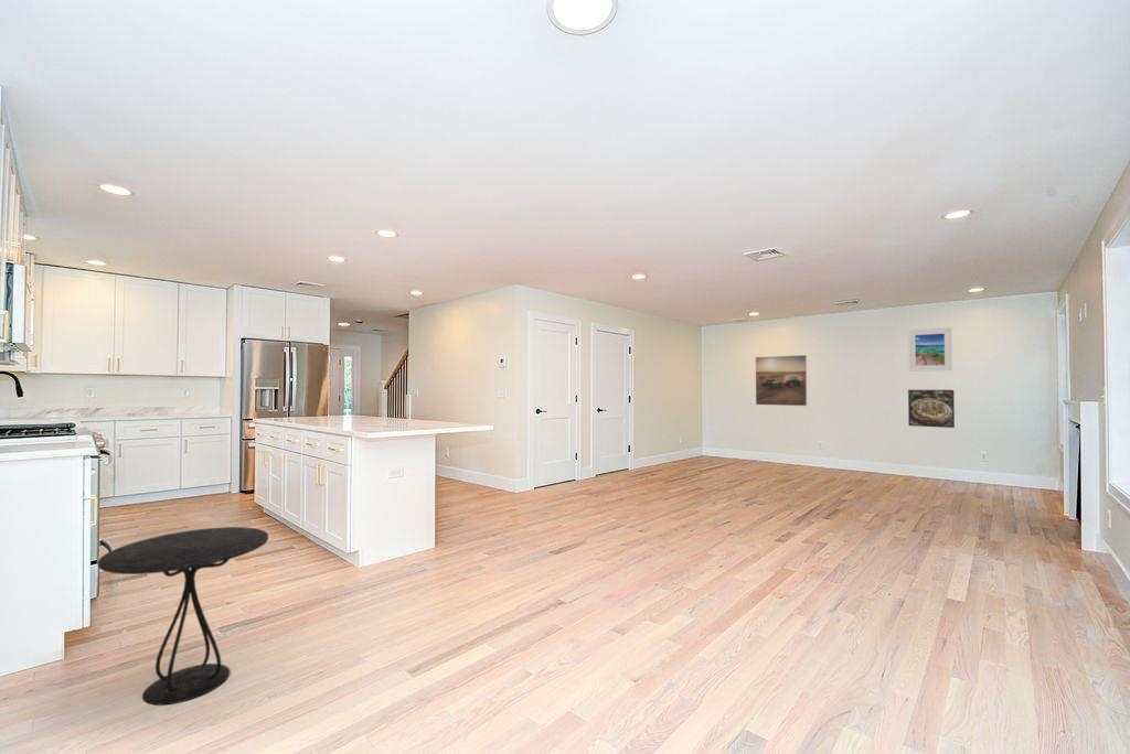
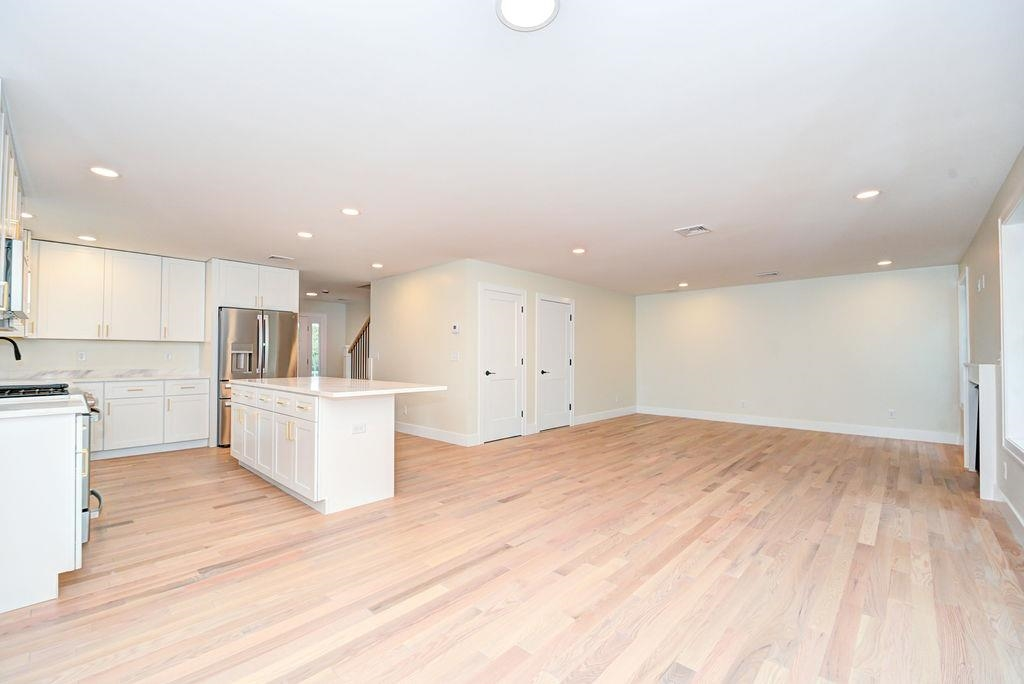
- side table [97,526,269,707]
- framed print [907,326,953,373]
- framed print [755,354,808,407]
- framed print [907,389,956,429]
